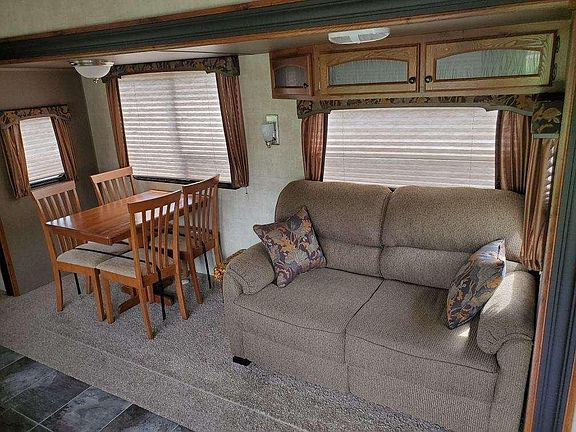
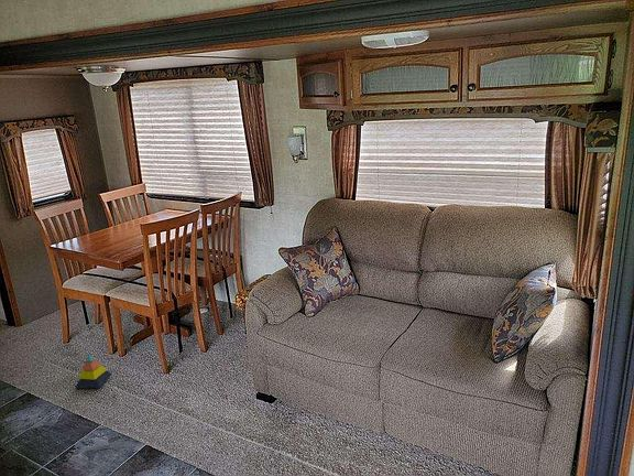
+ stacking toy [74,354,113,389]
